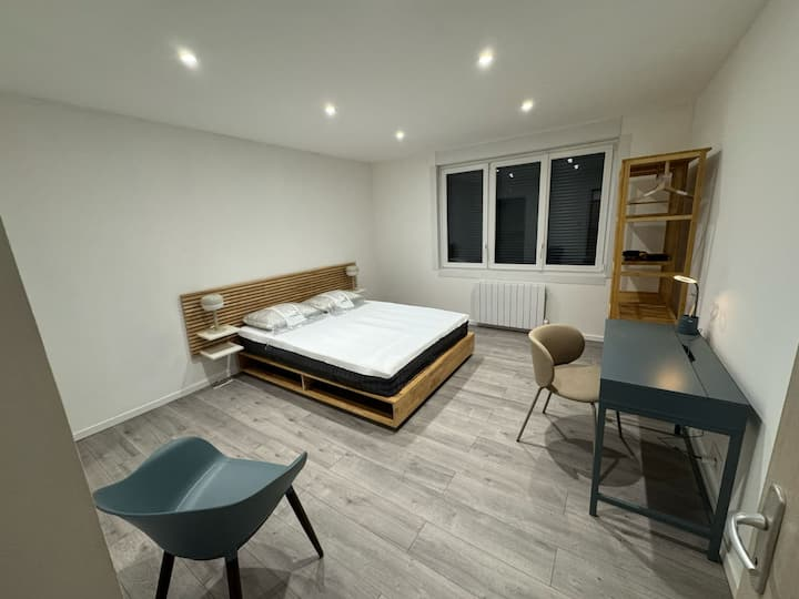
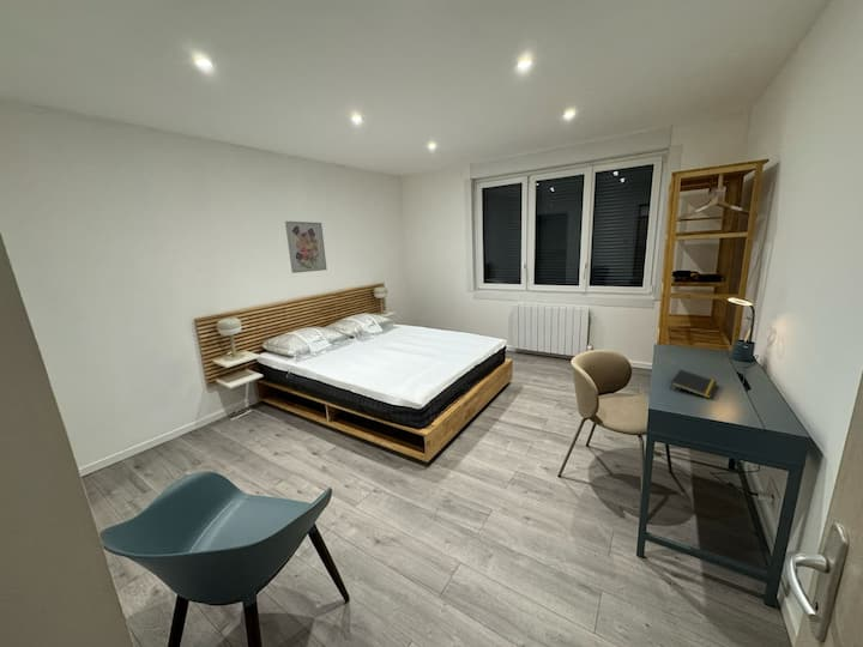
+ wall art [284,220,328,274]
+ notepad [669,368,718,399]
